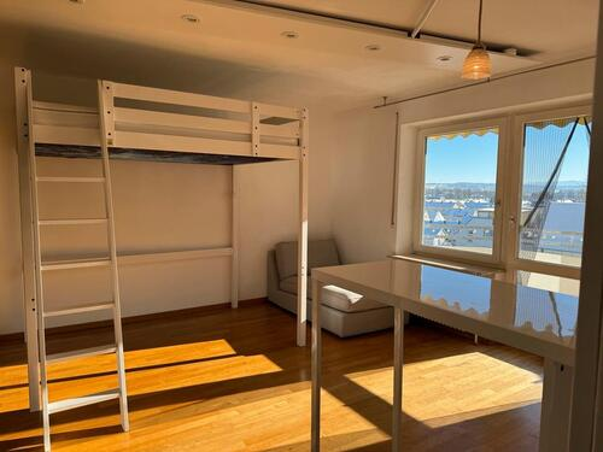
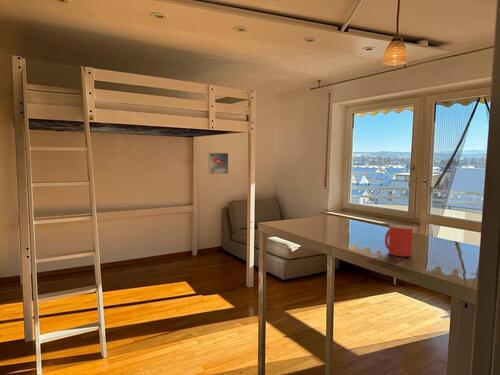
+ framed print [208,152,229,175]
+ mug [384,224,414,258]
